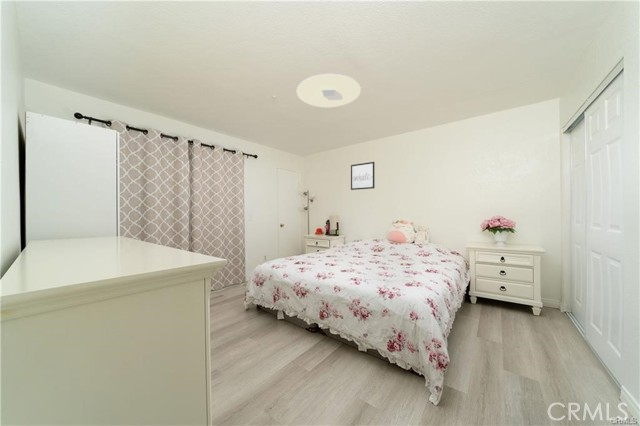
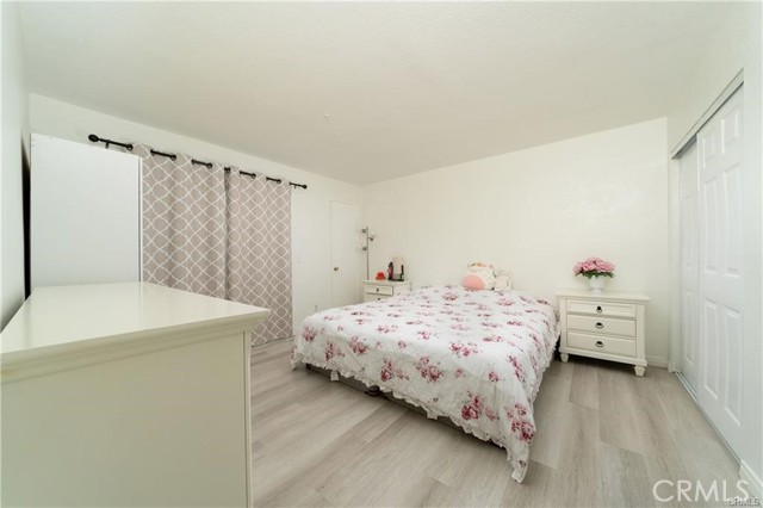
- wall art [350,161,376,191]
- ceiling light [296,73,362,108]
